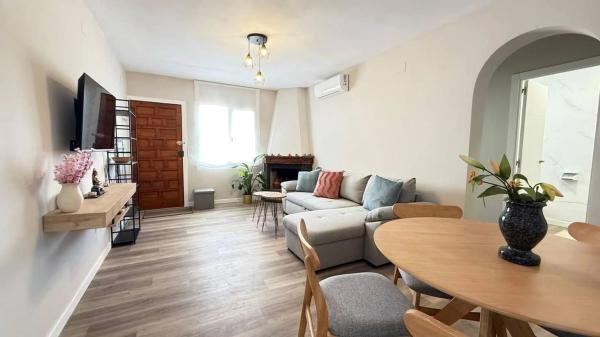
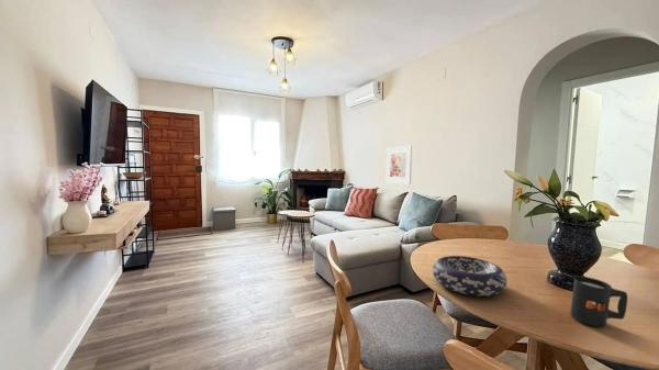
+ decorative bowl [432,255,509,298]
+ mug [569,276,628,327]
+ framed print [386,145,413,186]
